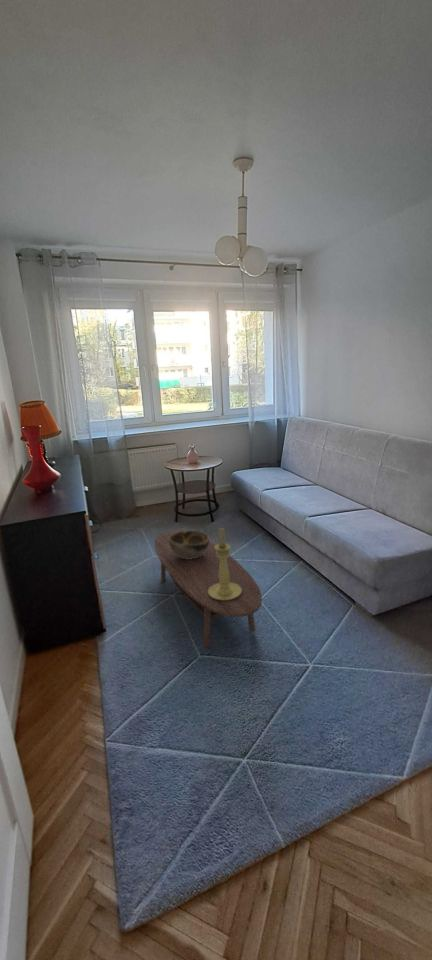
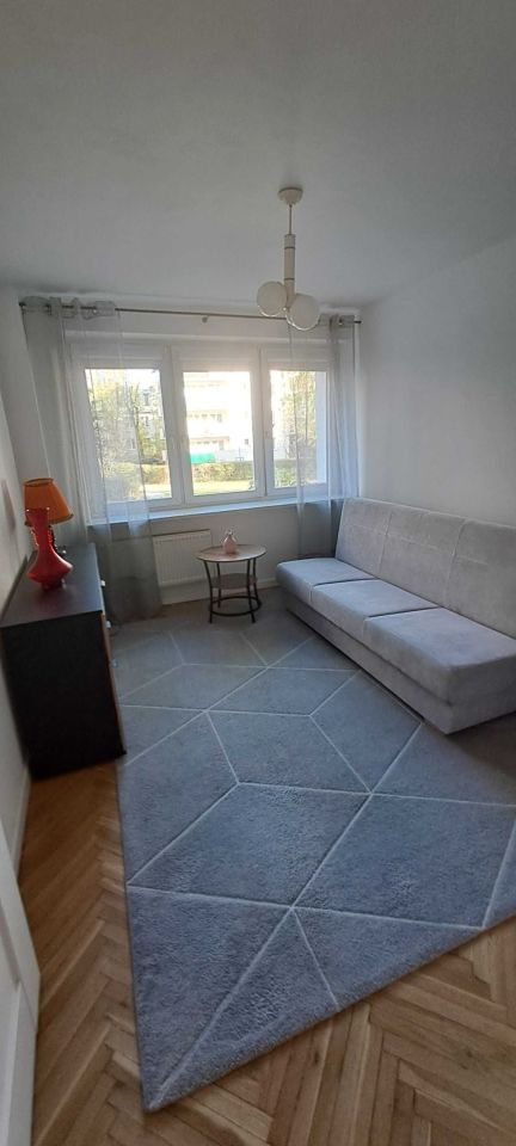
- candle holder [208,527,242,600]
- decorative bowl [169,530,210,559]
- coffee table [154,529,263,648]
